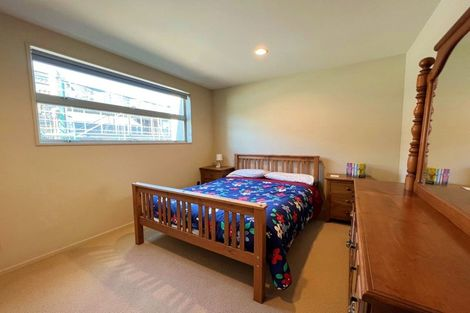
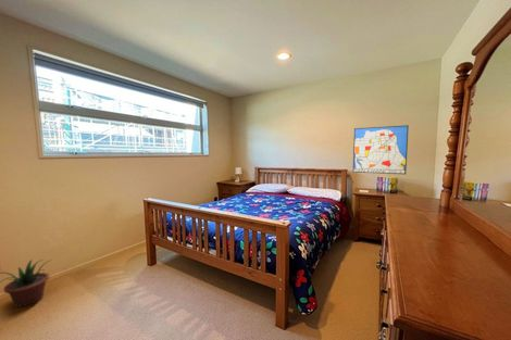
+ wall art [352,124,410,175]
+ potted plant [0,259,53,308]
